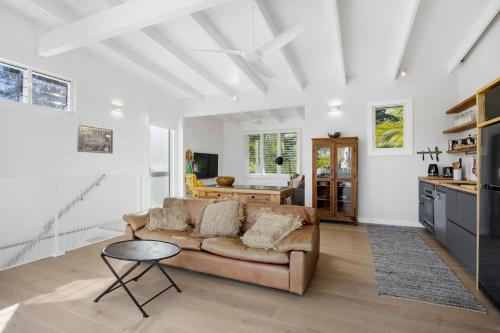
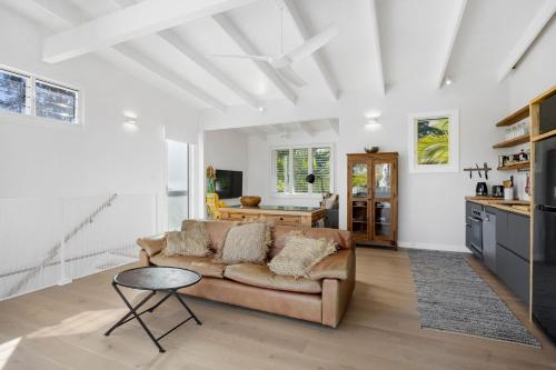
- wall art [76,124,114,155]
